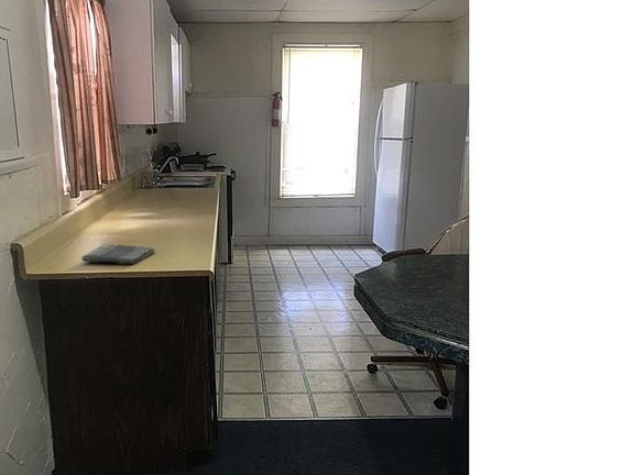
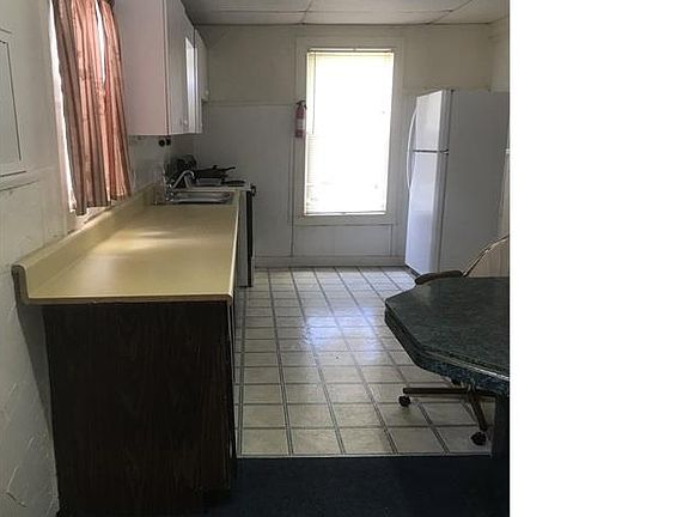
- dish towel [80,242,156,265]
